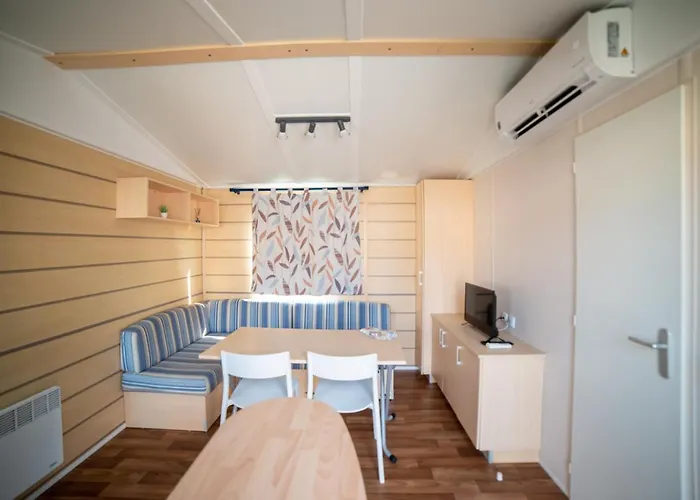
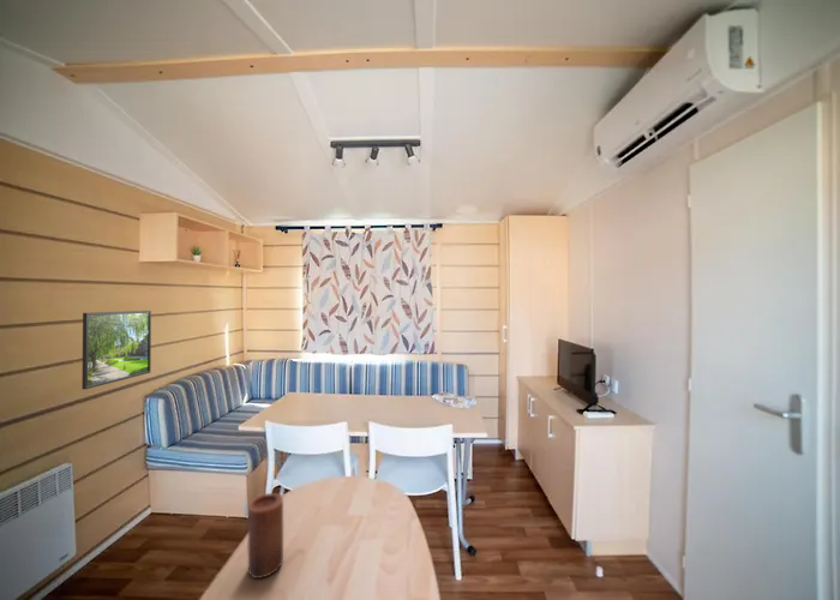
+ candle [247,492,284,580]
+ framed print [80,310,152,390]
